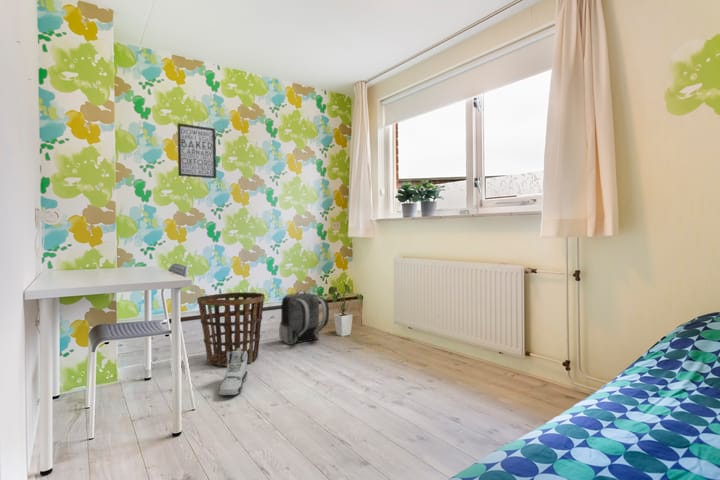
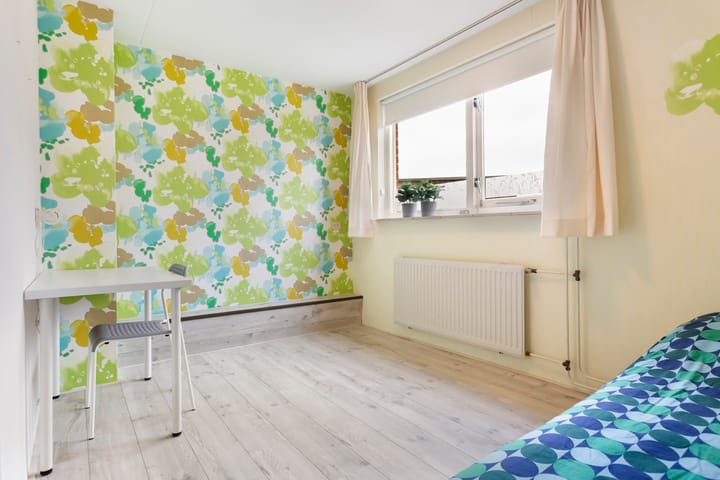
- sneaker [218,347,249,396]
- house plant [325,282,364,337]
- wall art [177,122,217,180]
- backpack [278,290,330,346]
- basket [196,291,266,367]
